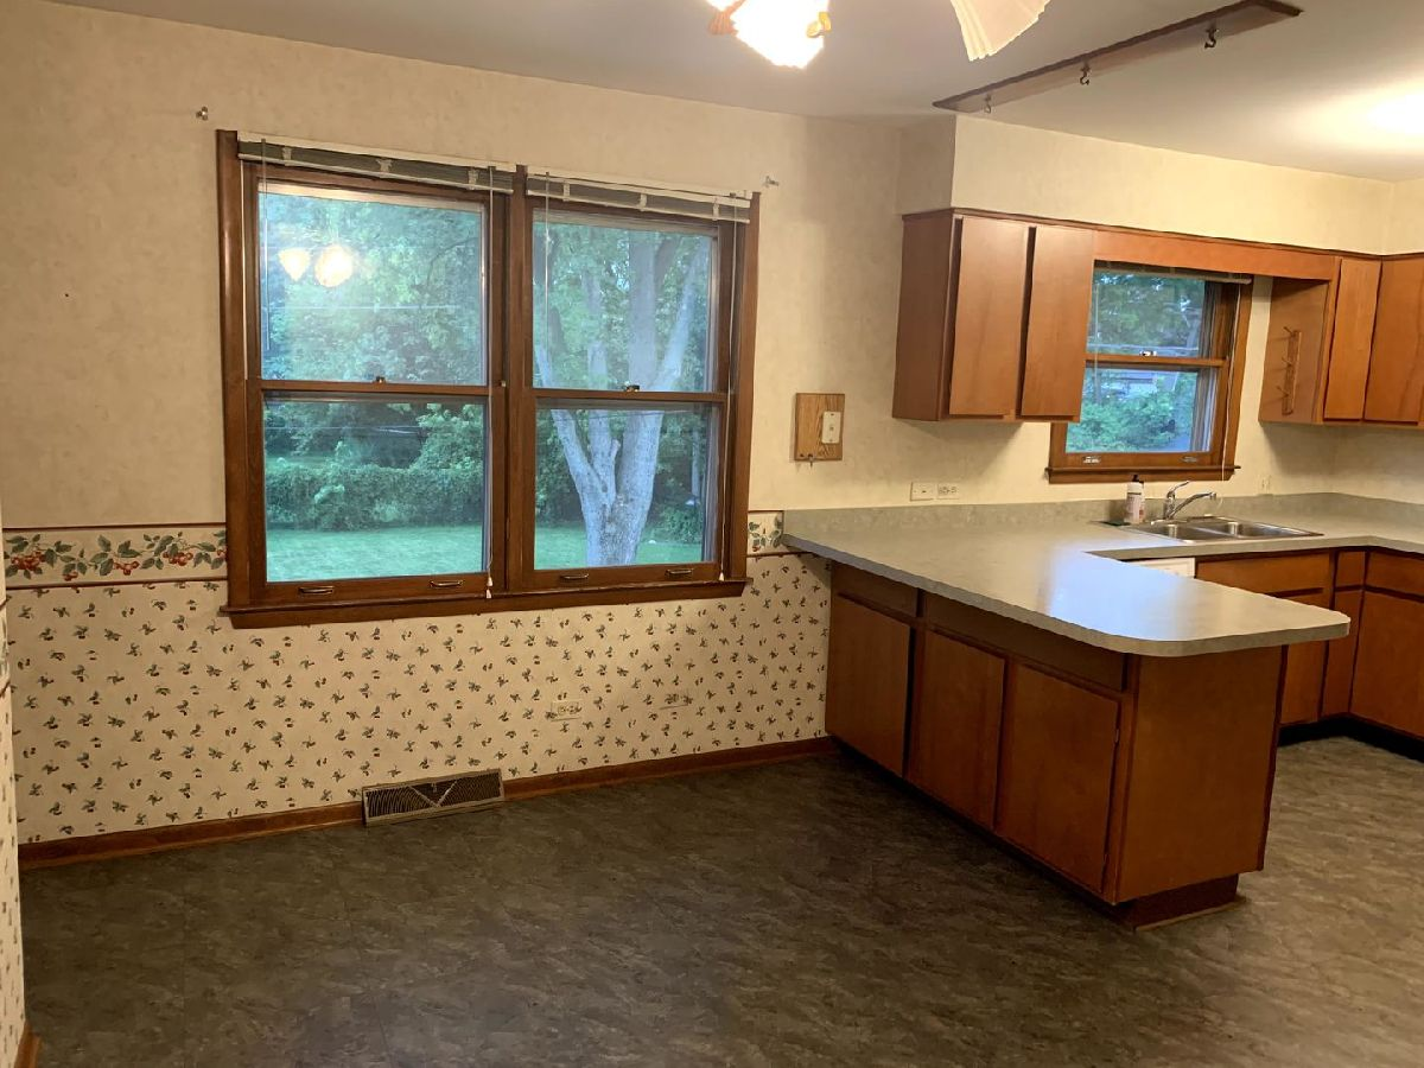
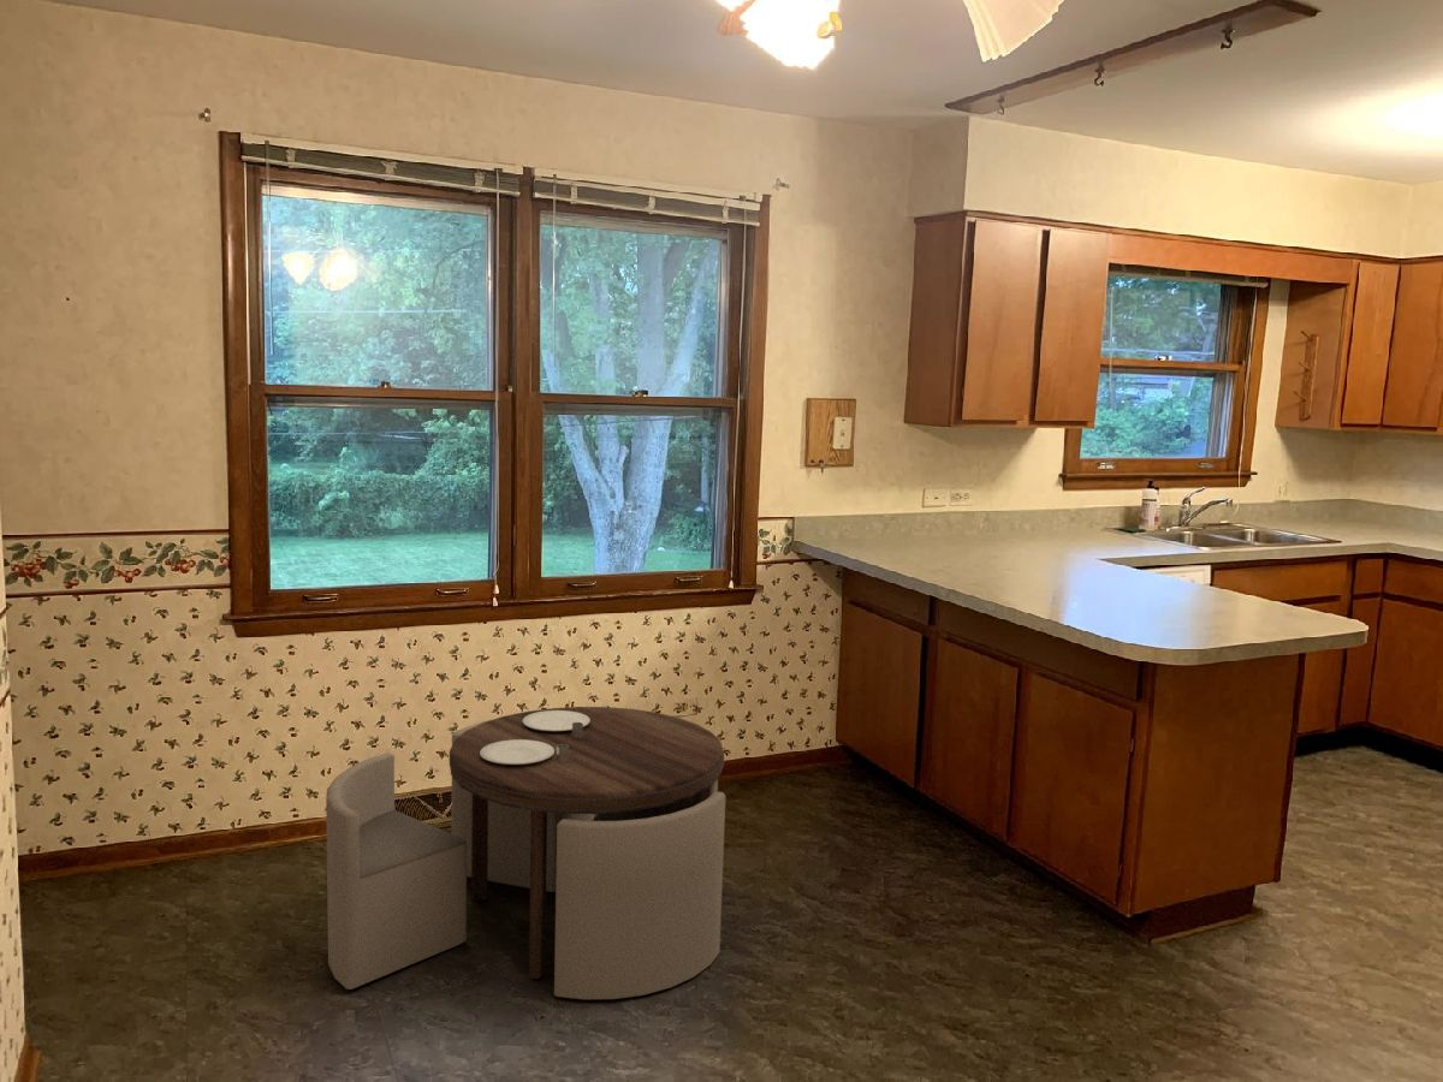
+ dining set [325,706,726,1000]
